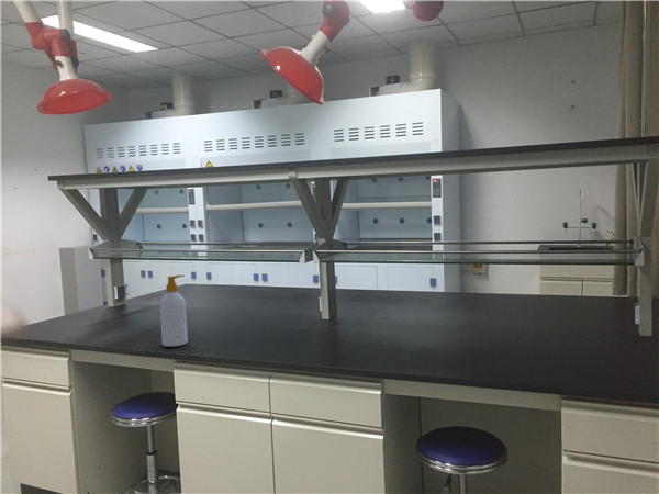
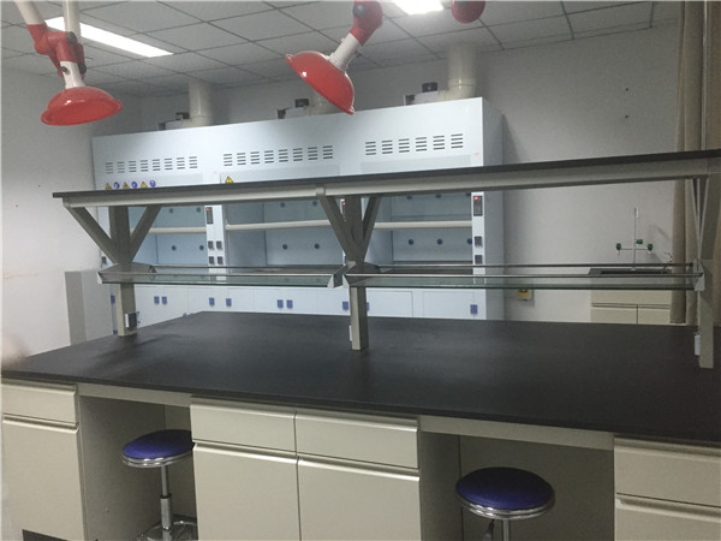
- soap bottle [159,274,189,348]
